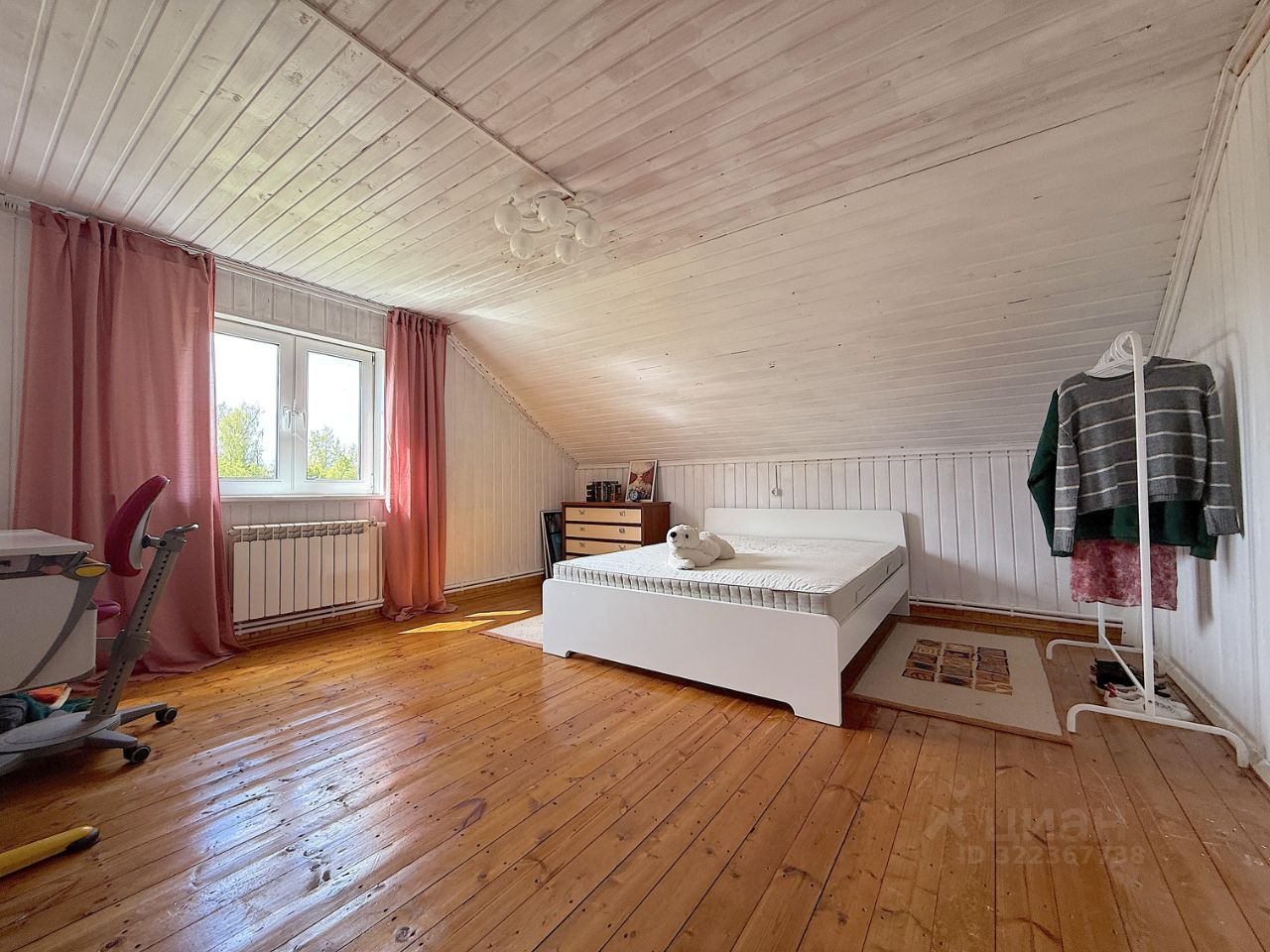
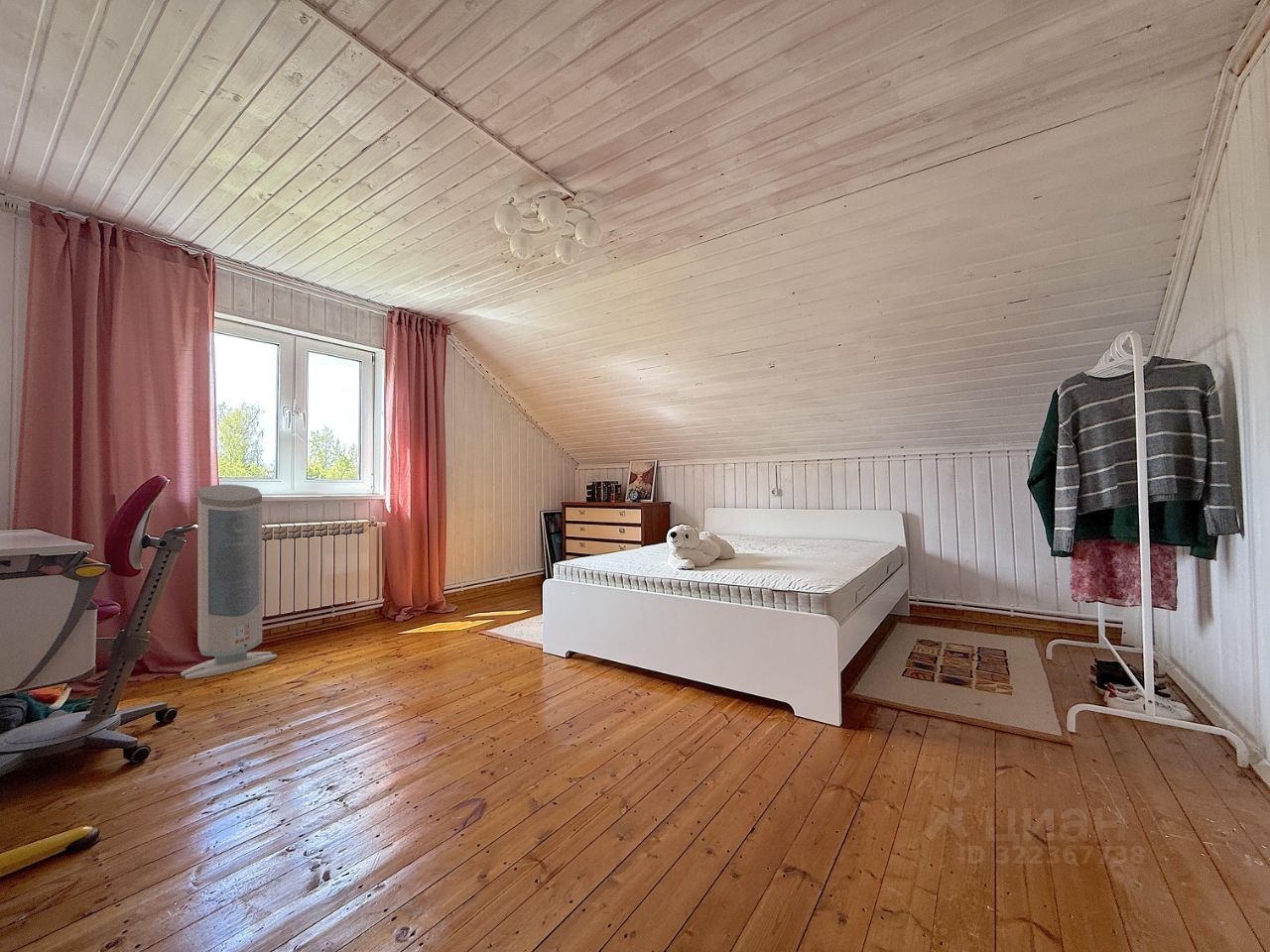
+ air purifier [180,484,278,680]
